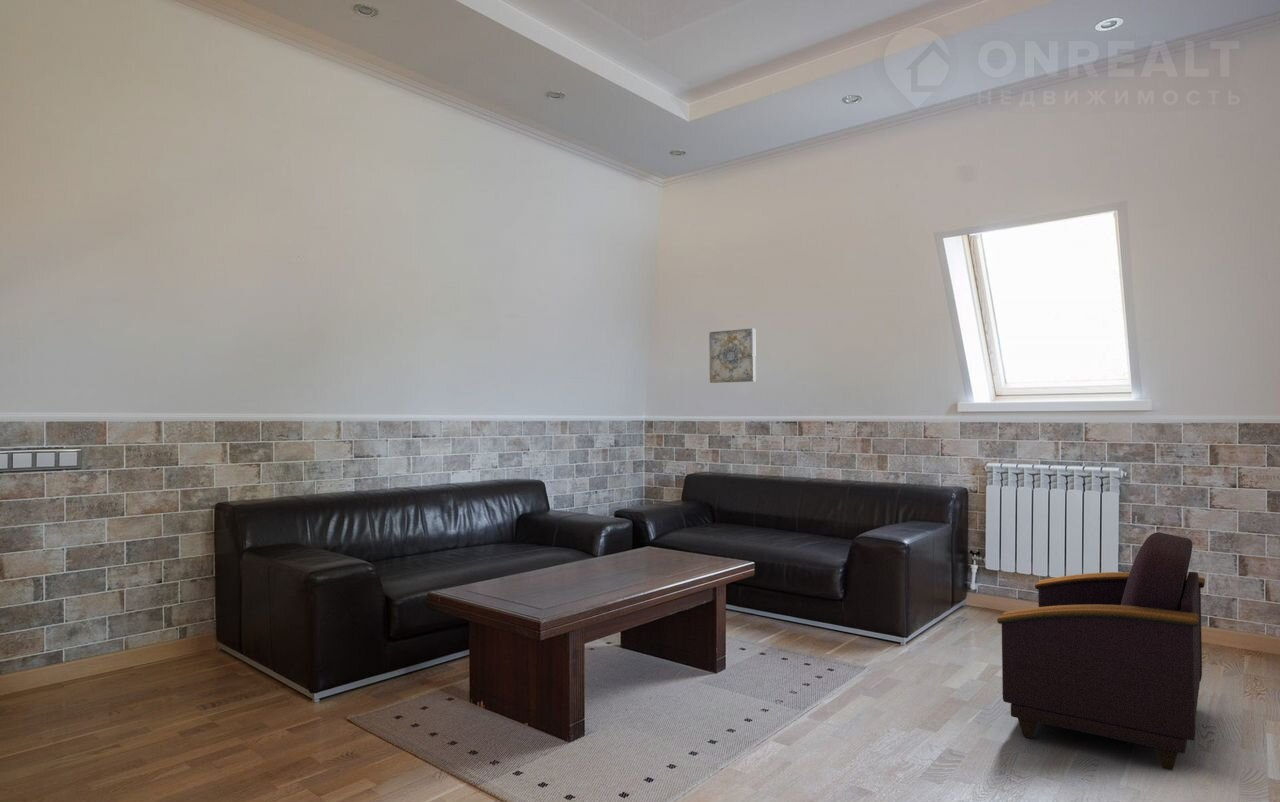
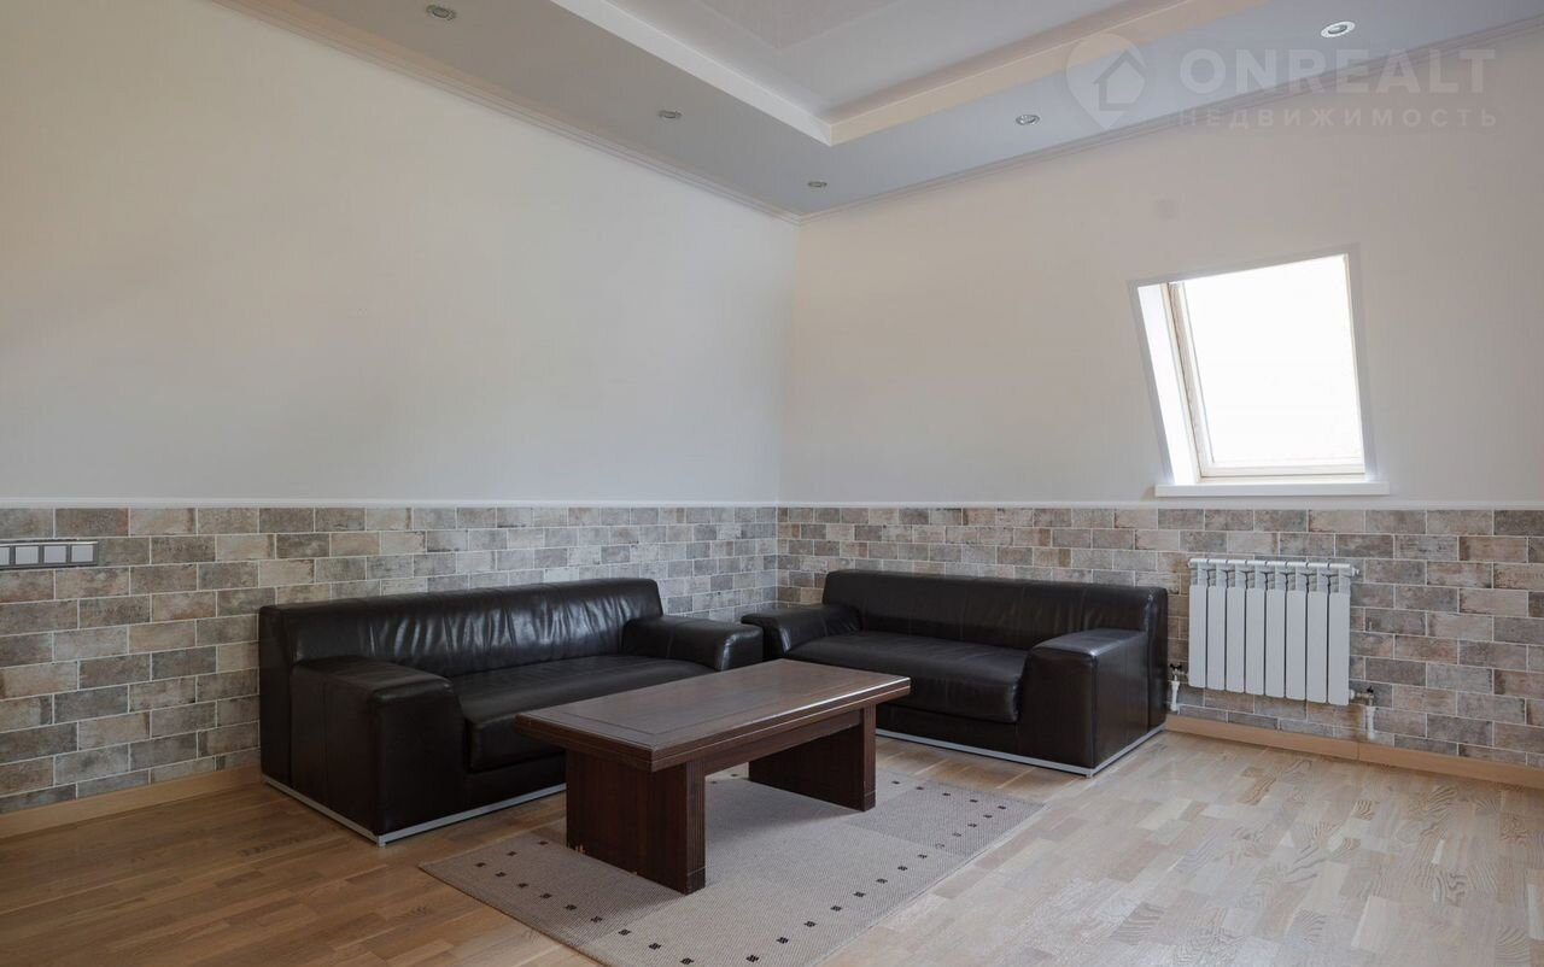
- wall art [708,327,757,384]
- armchair [996,531,1206,771]
